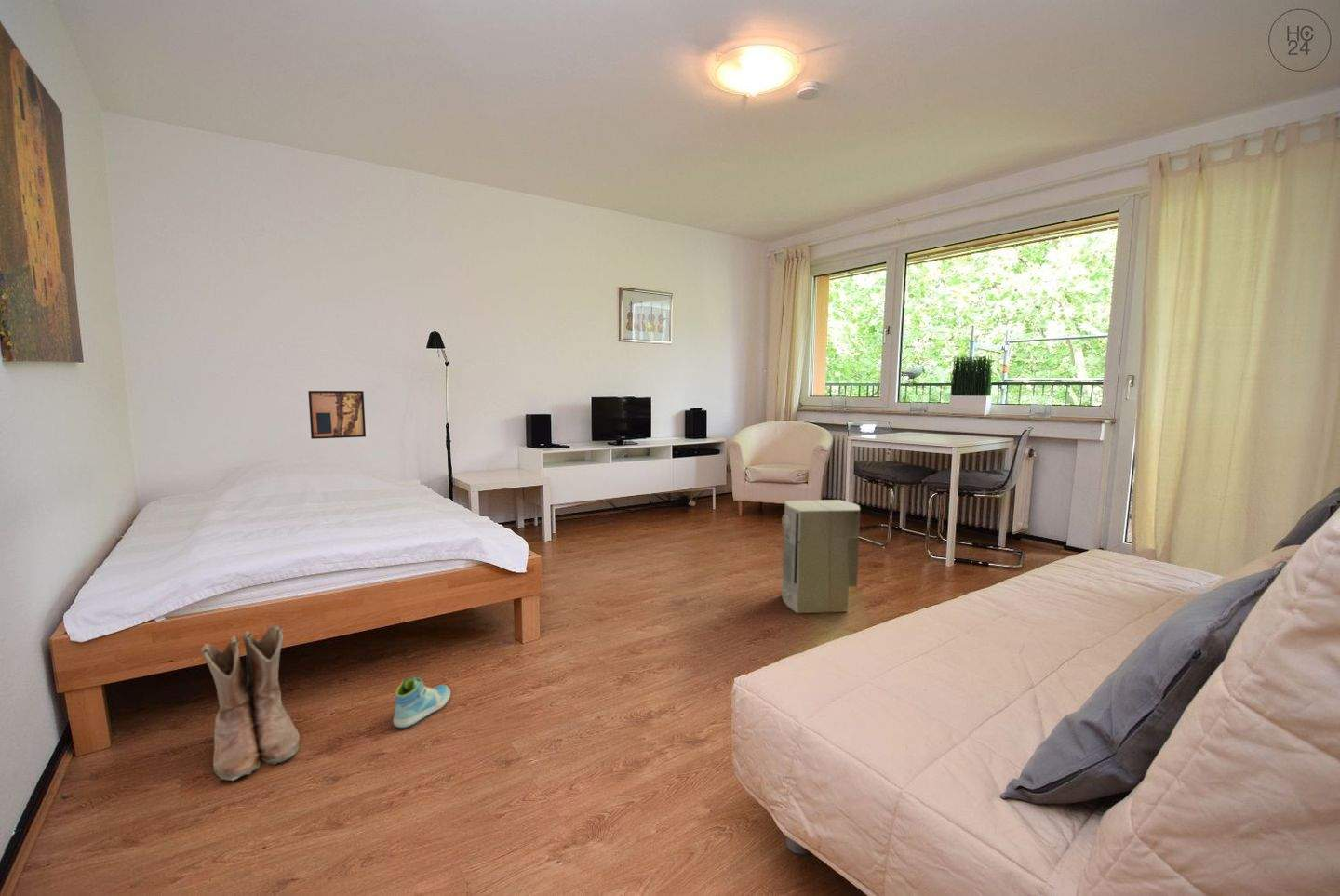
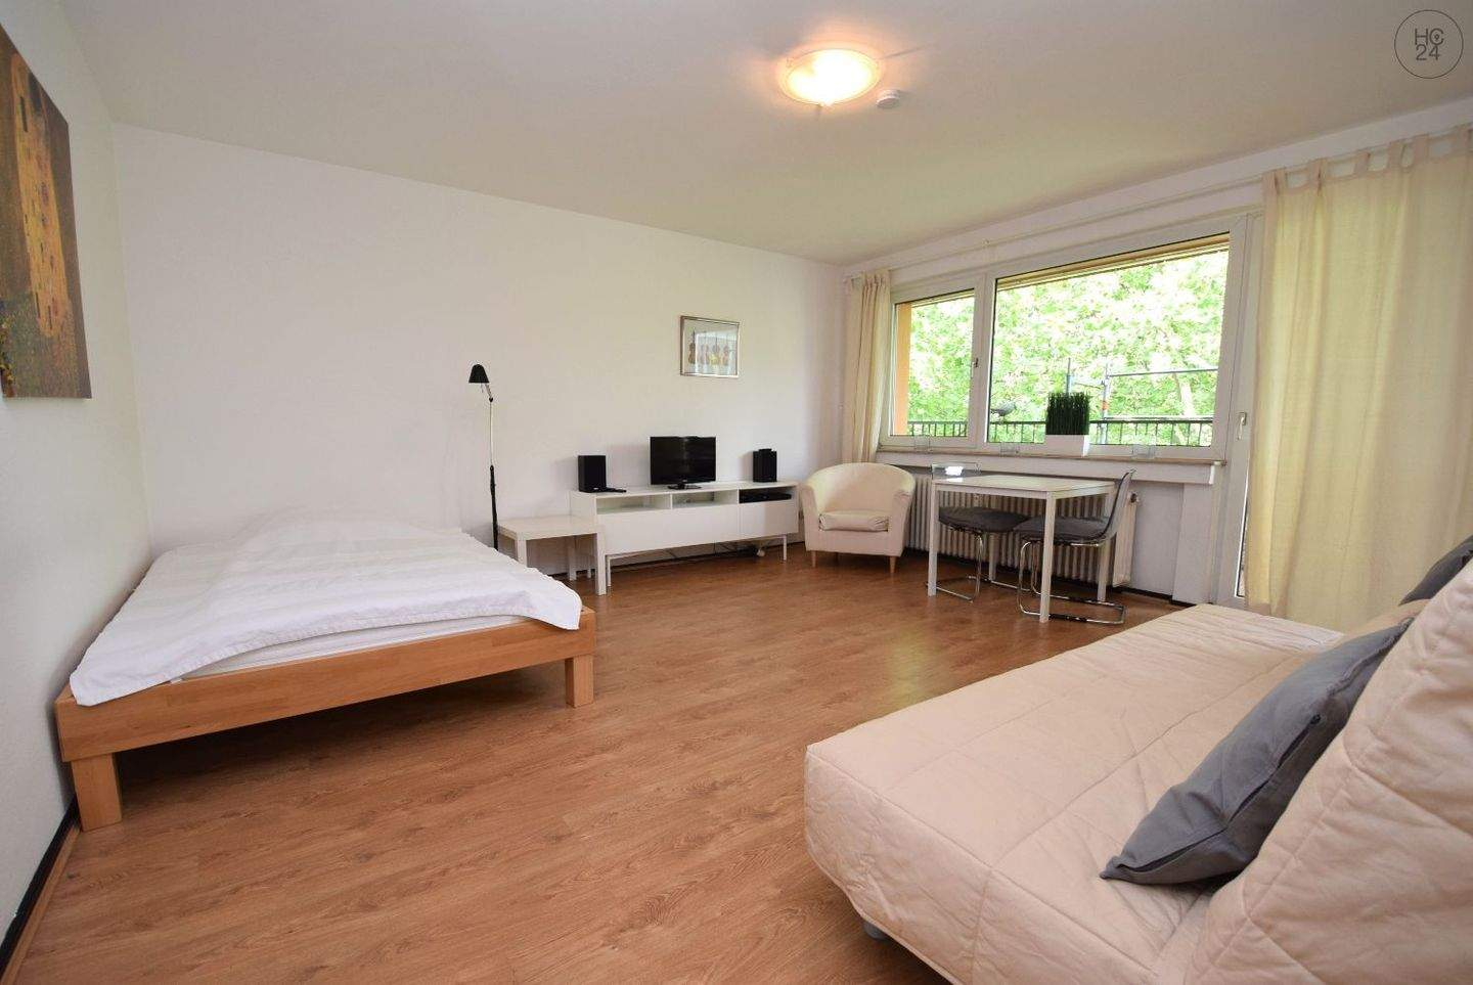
- wall art [307,390,367,440]
- air purifier [779,499,861,614]
- sneaker [393,676,451,729]
- boots [198,624,301,782]
